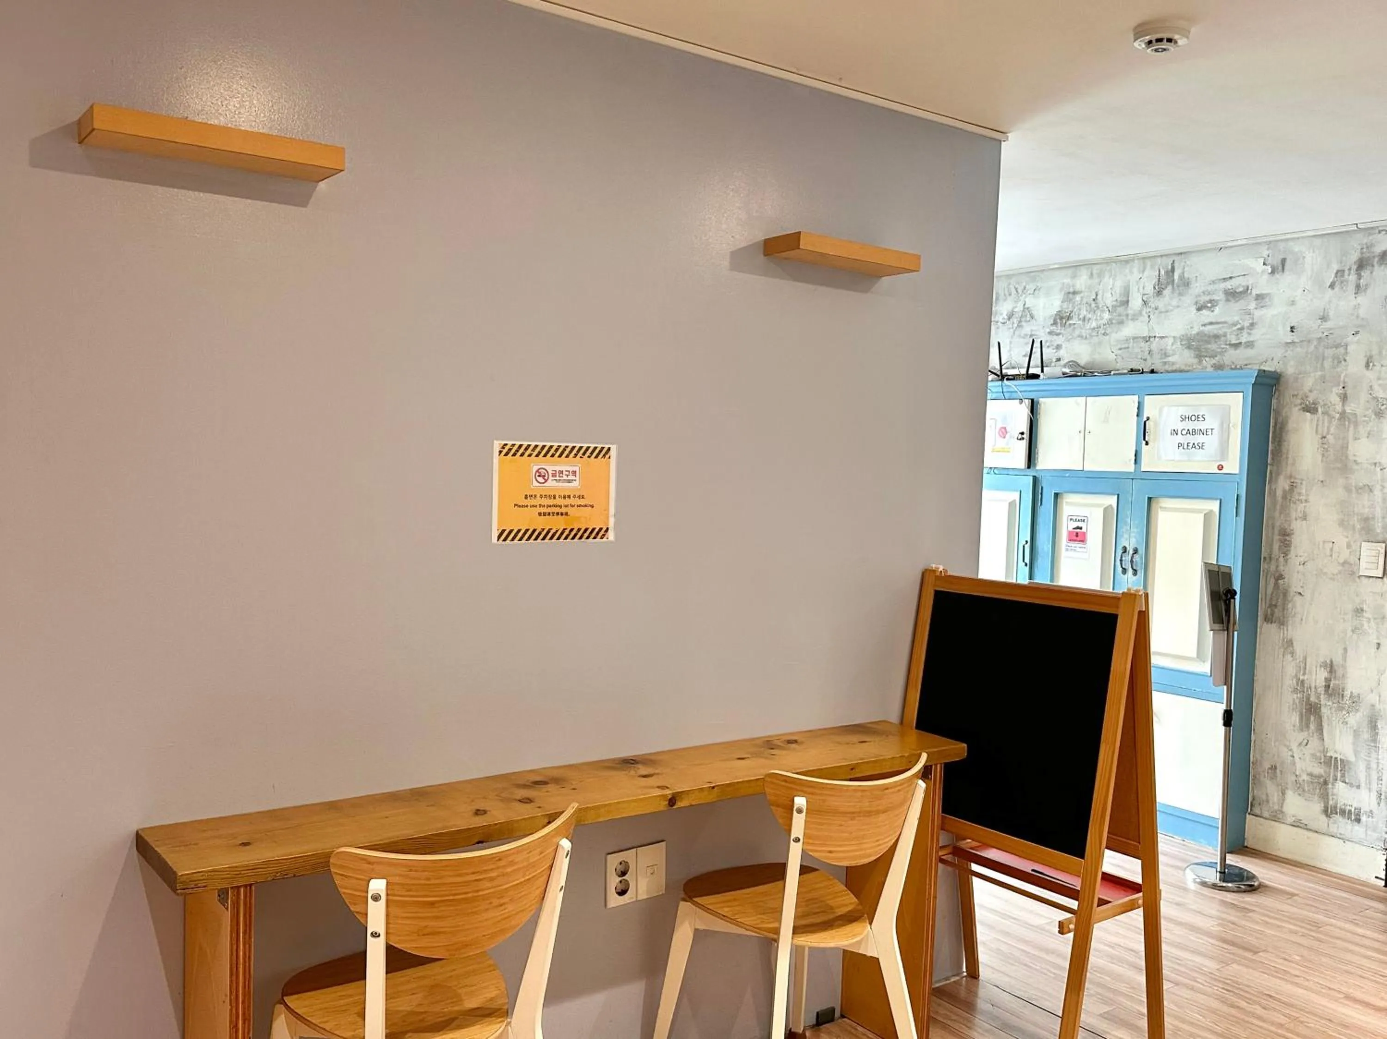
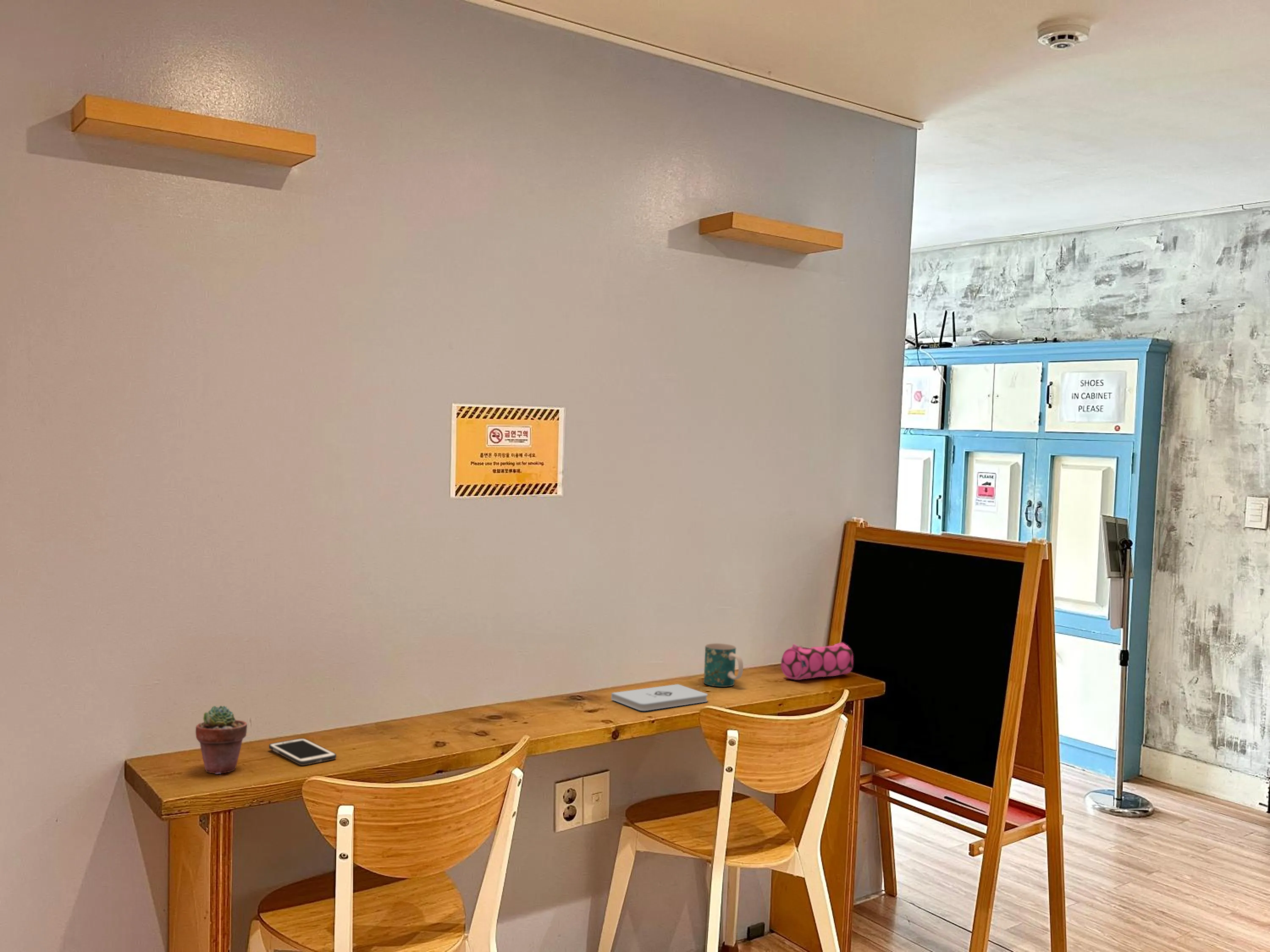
+ mug [703,643,744,687]
+ cell phone [268,738,337,766]
+ pencil case [781,642,854,680]
+ notepad [611,684,708,711]
+ potted succulent [195,705,248,775]
